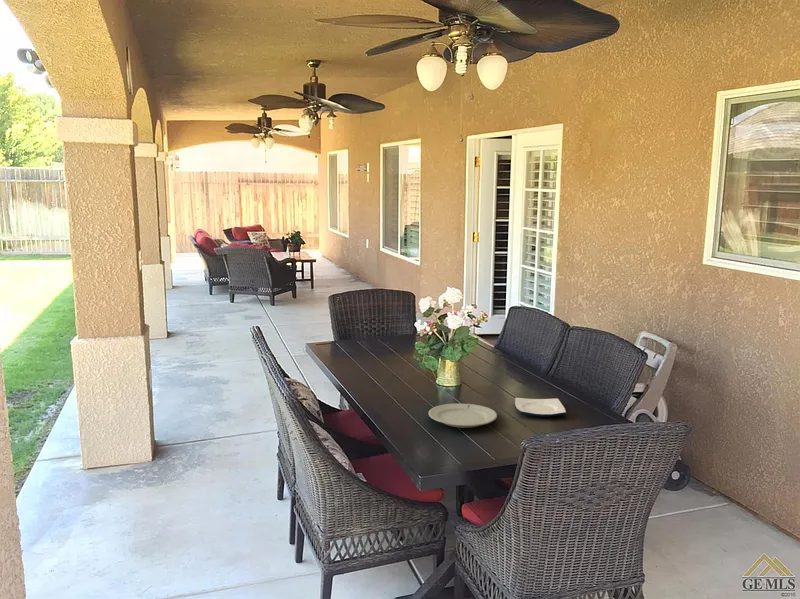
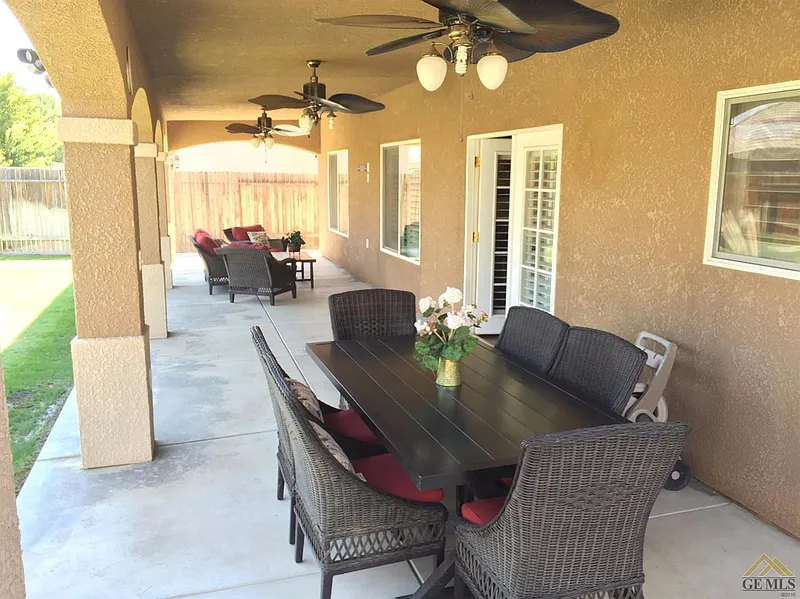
- chinaware [428,403,498,429]
- plate [514,397,567,418]
